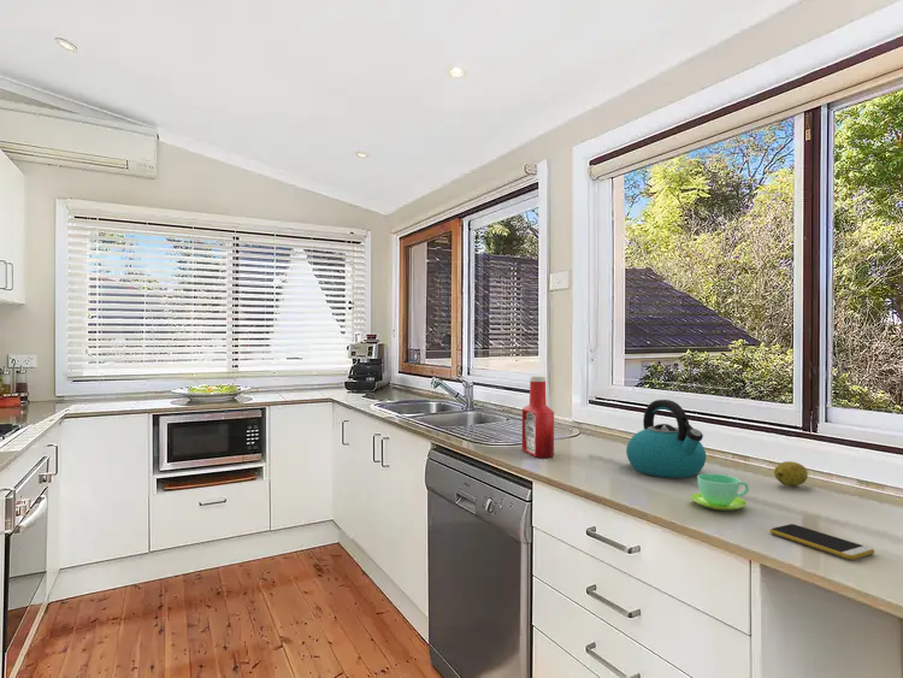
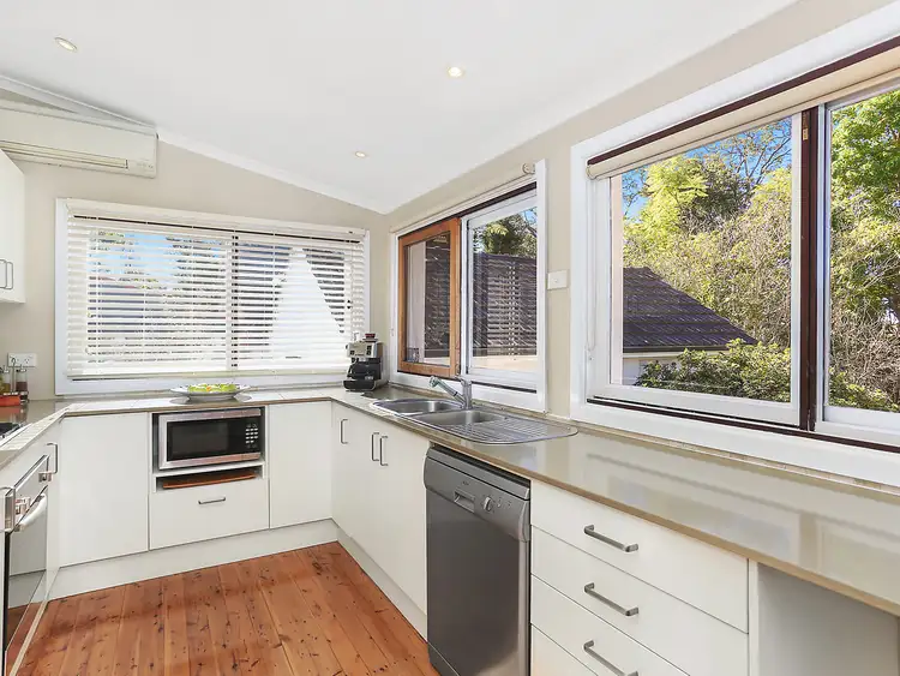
- soap bottle [521,375,555,459]
- kettle [625,399,708,479]
- smartphone [768,523,875,561]
- cup [689,472,750,512]
- fruit [773,460,809,488]
